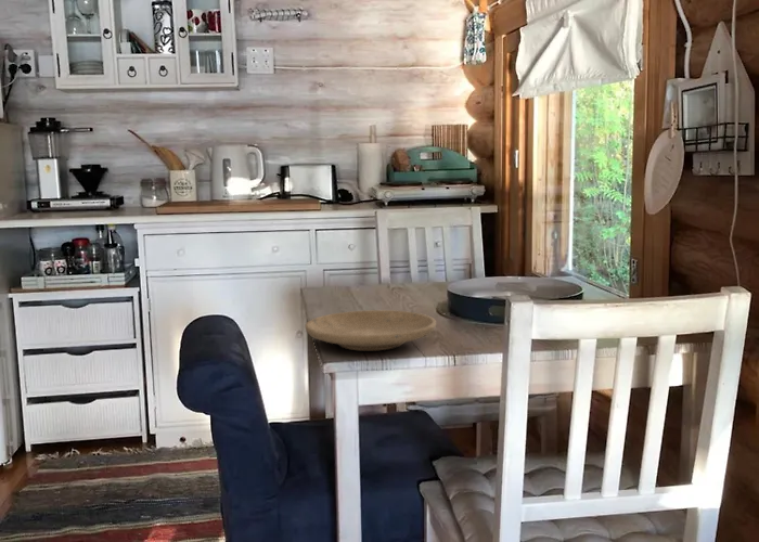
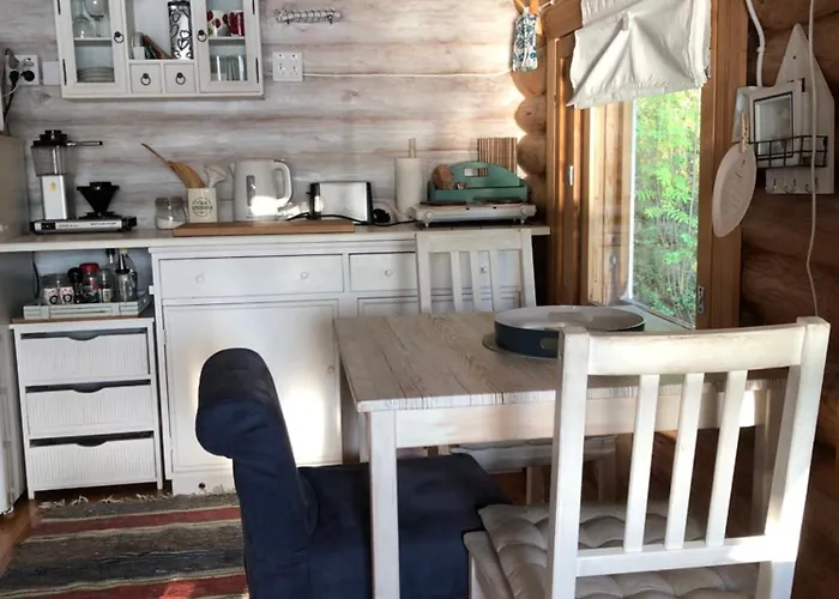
- plate [304,309,437,351]
